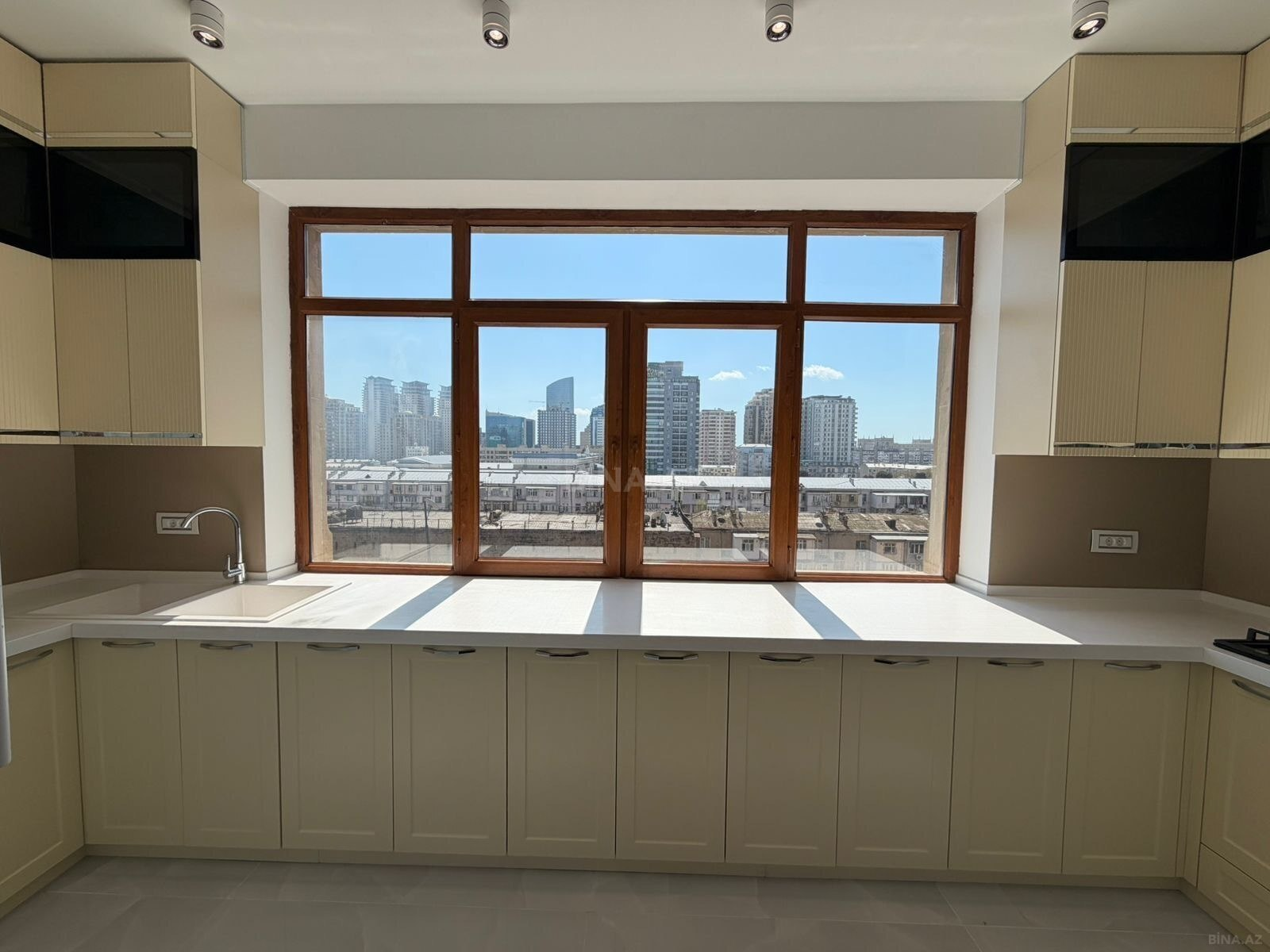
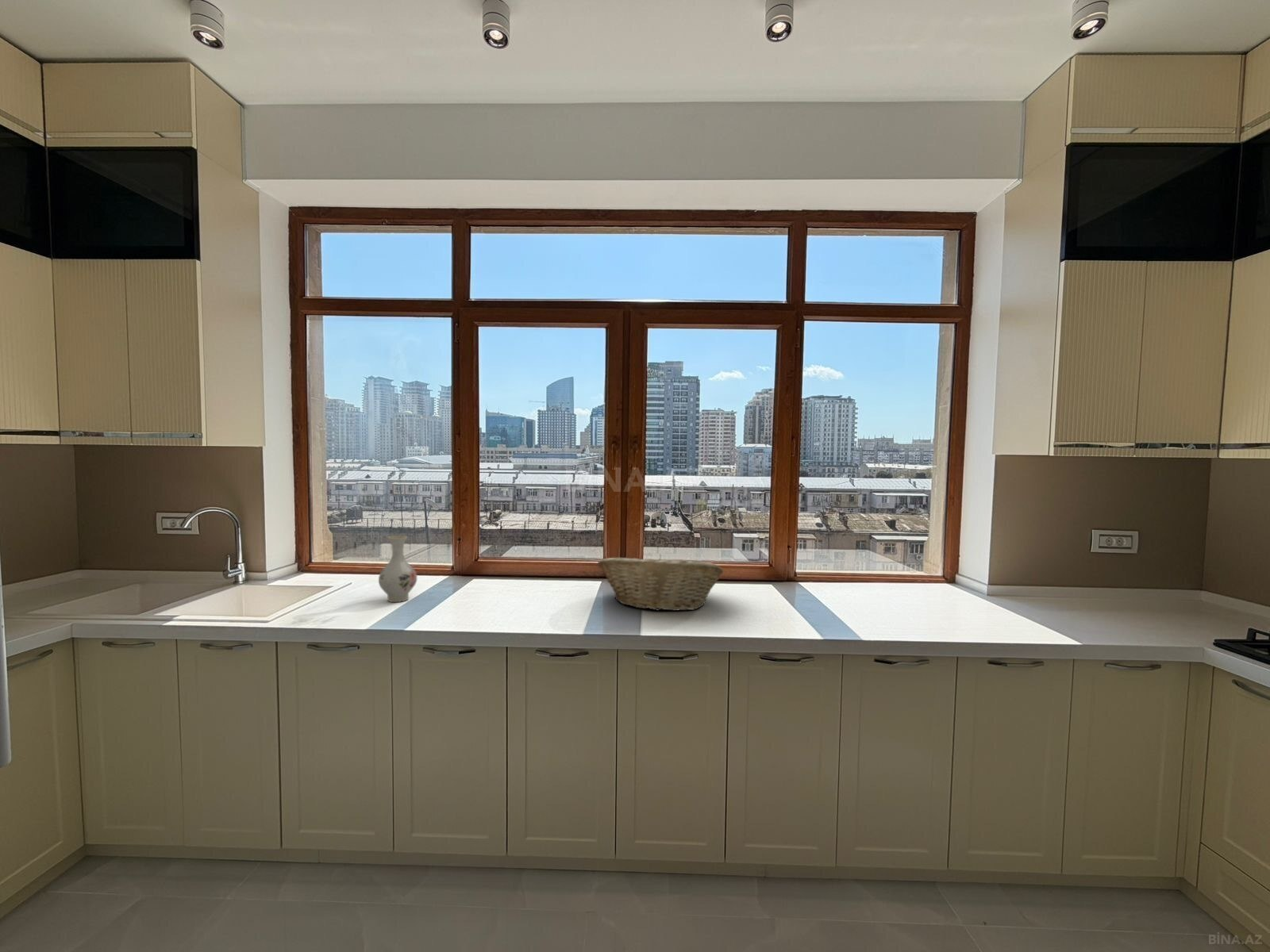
+ vase [378,535,418,603]
+ fruit basket [597,554,724,612]
